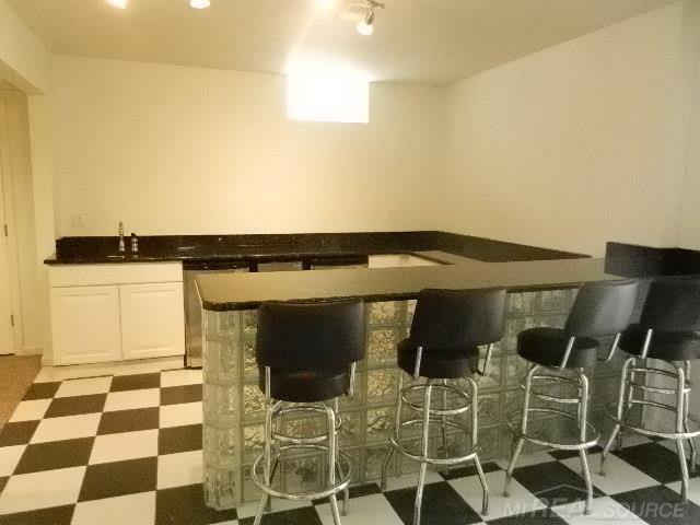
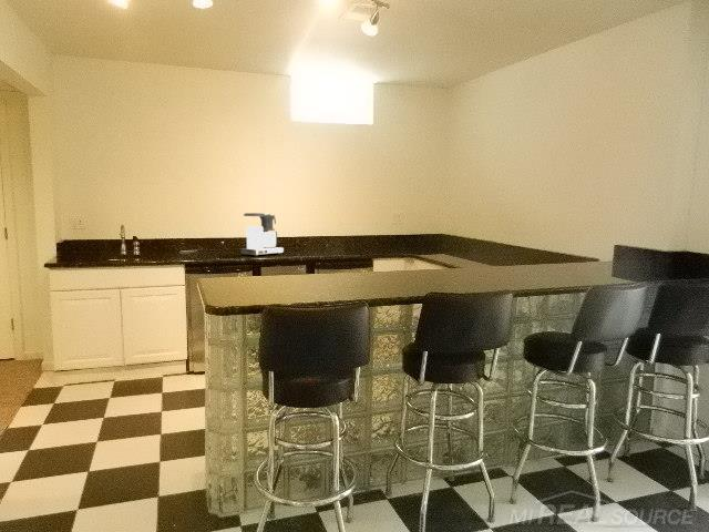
+ coffee maker [240,212,286,257]
